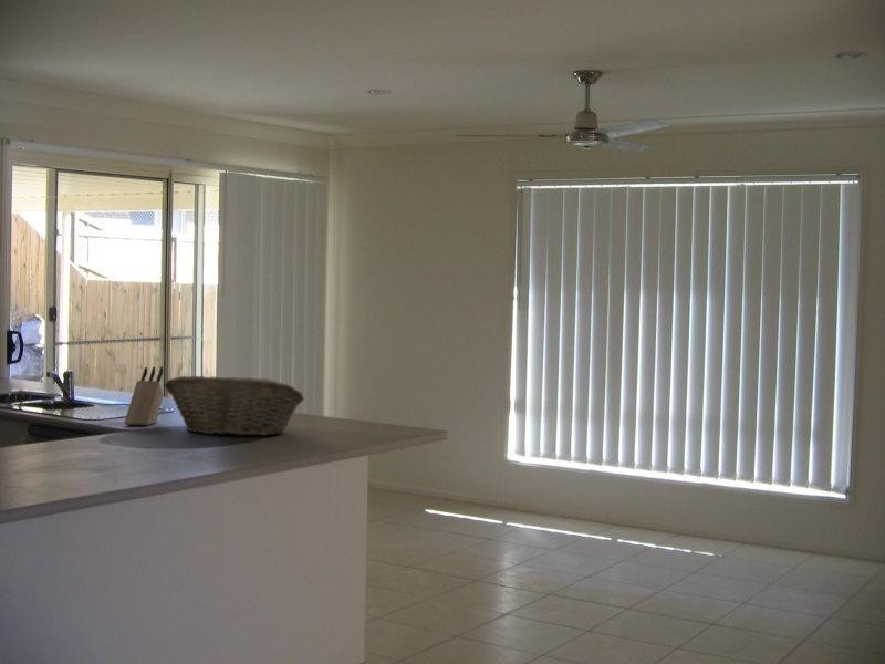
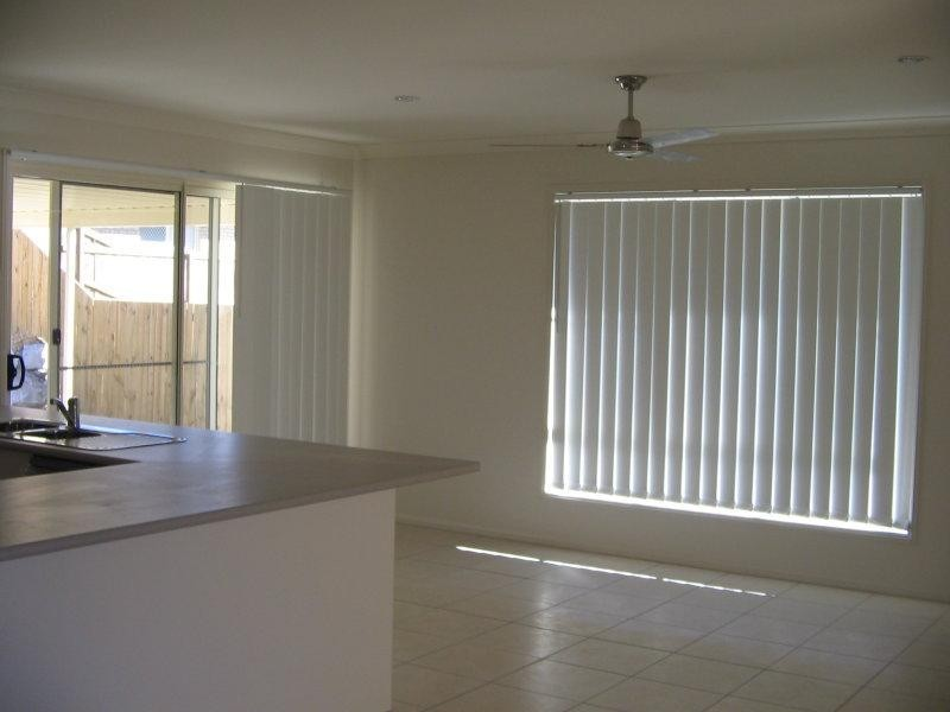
- fruit basket [164,375,305,437]
- knife block [123,365,164,426]
